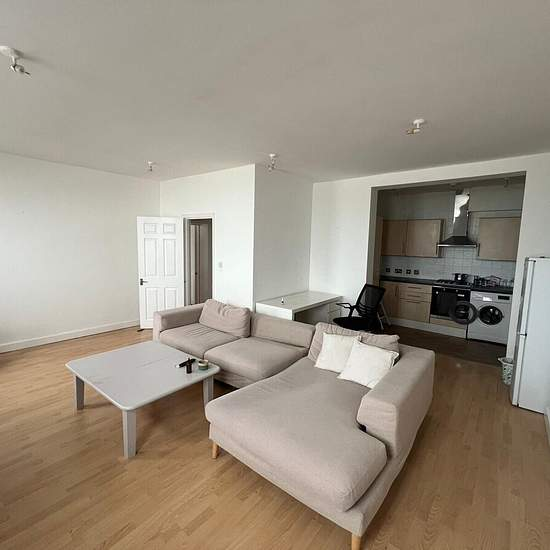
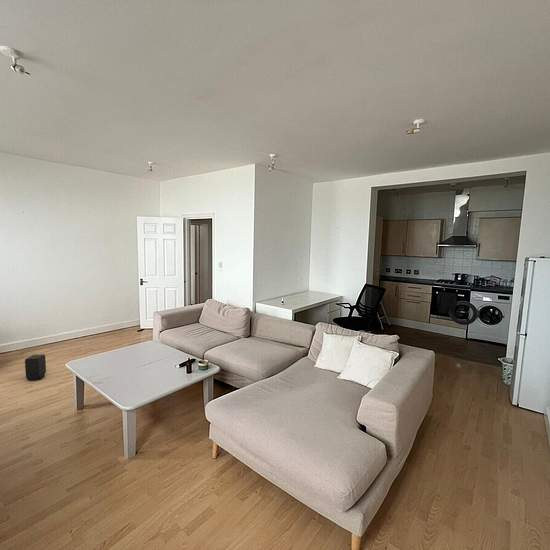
+ speaker [24,354,47,381]
